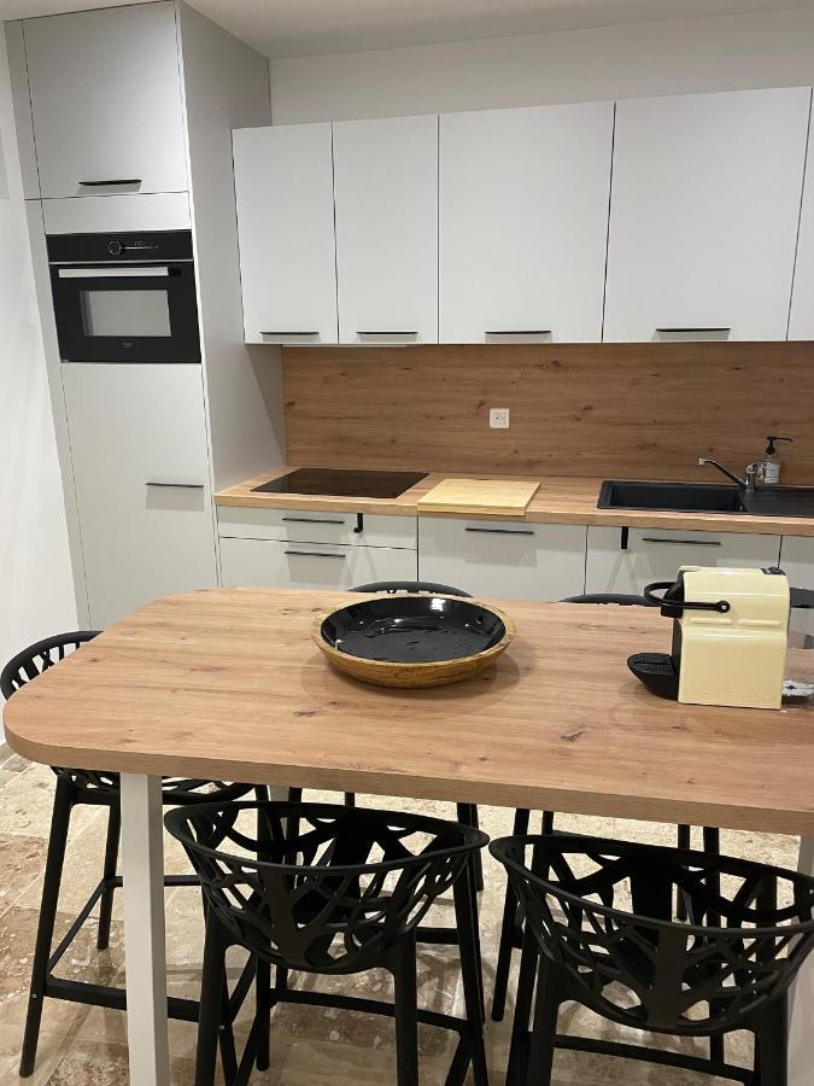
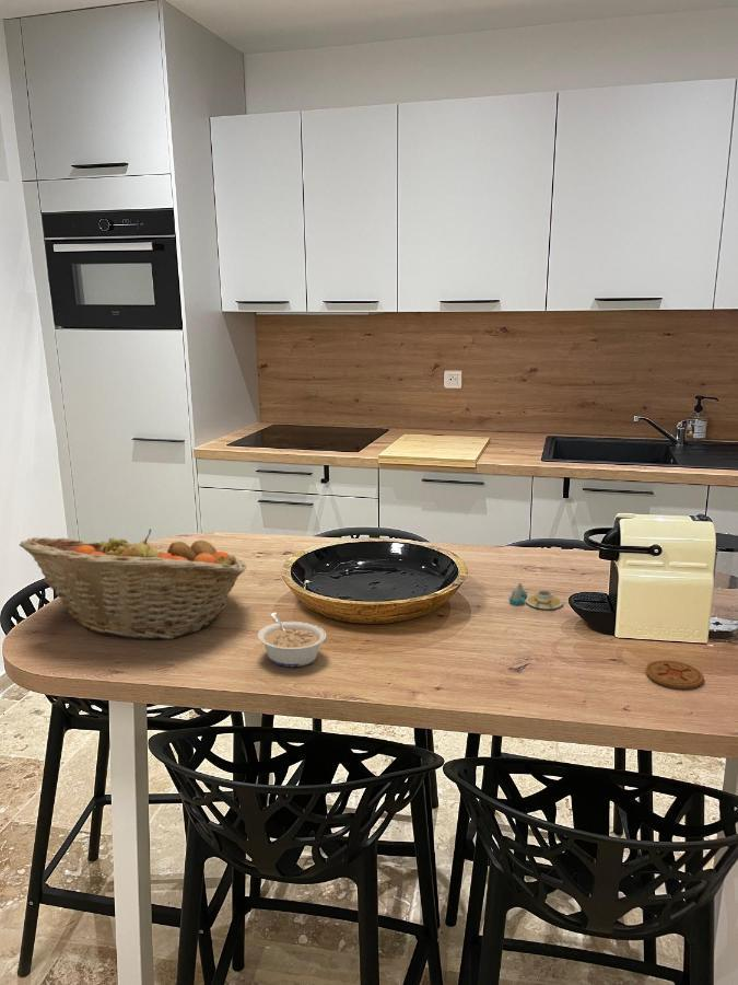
+ fruit basket [19,528,247,640]
+ salt and pepper shaker set [508,581,564,611]
+ legume [256,612,328,668]
+ coaster [645,659,704,690]
